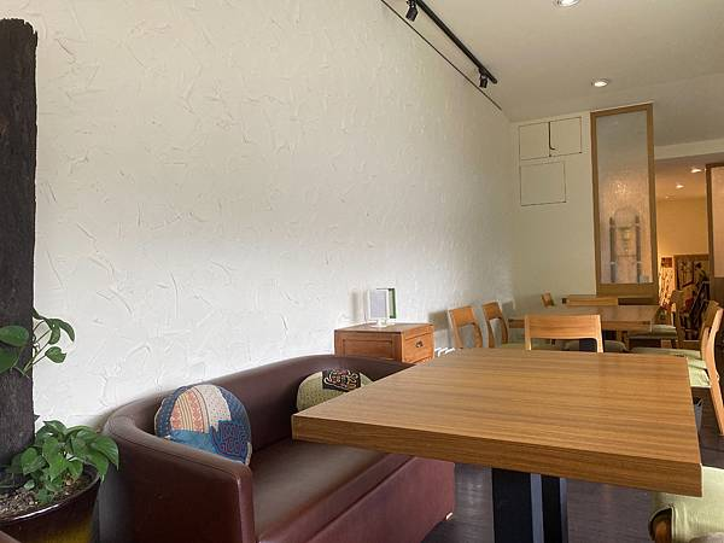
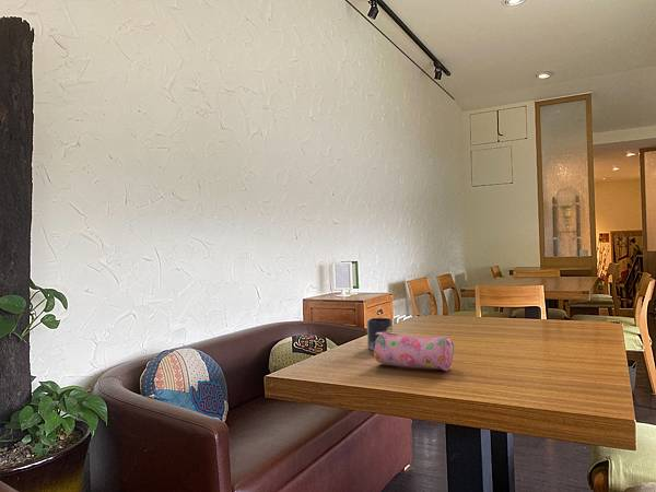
+ mug [366,317,394,351]
+ pencil case [368,331,455,372]
